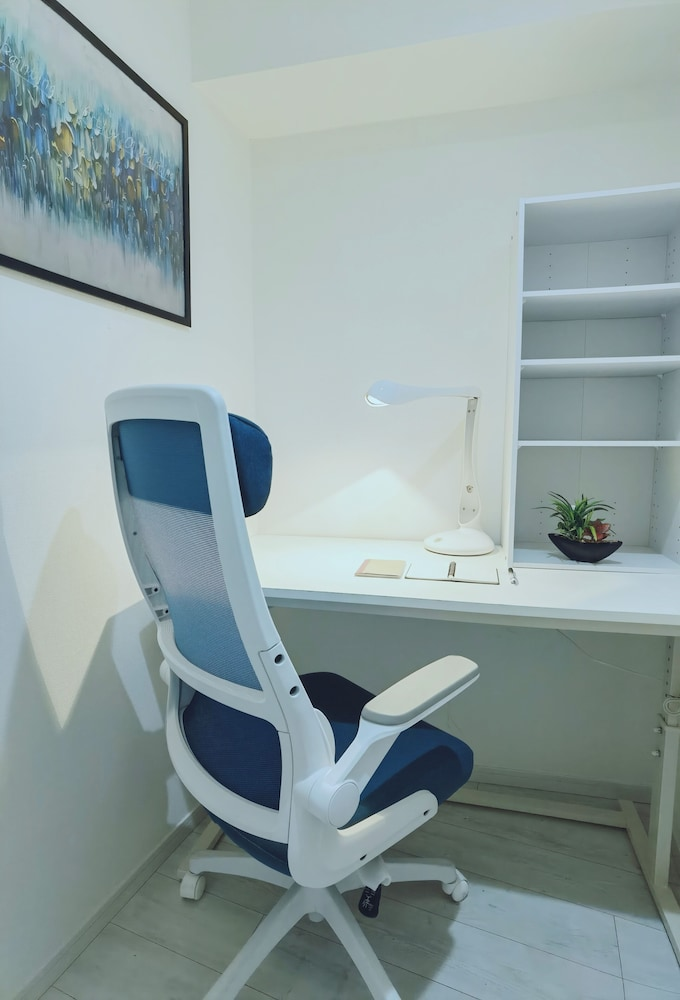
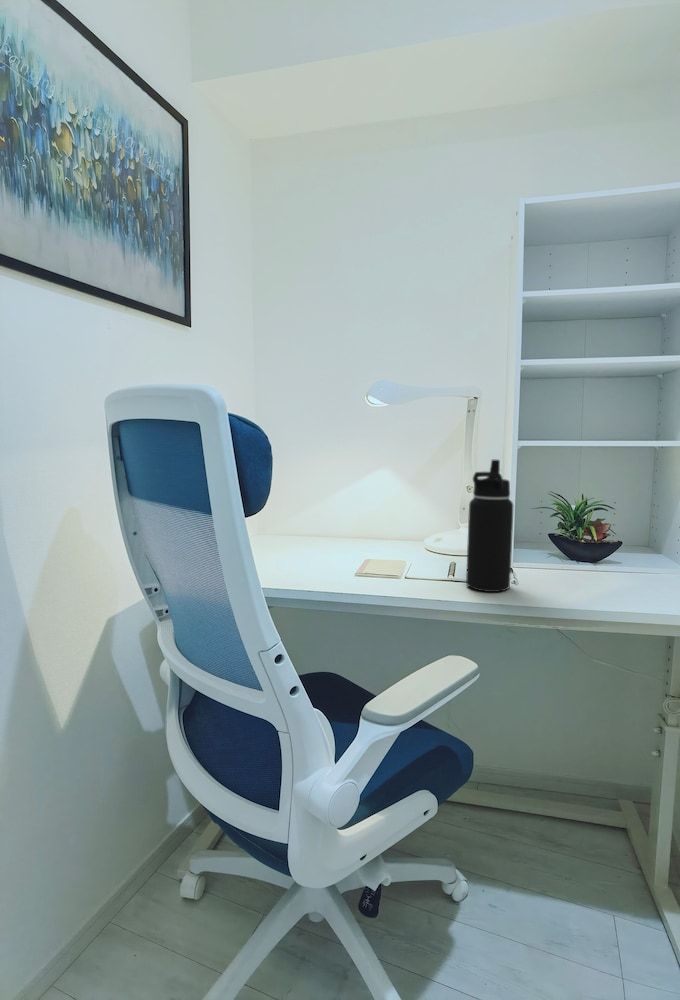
+ water bottle [465,459,514,593]
